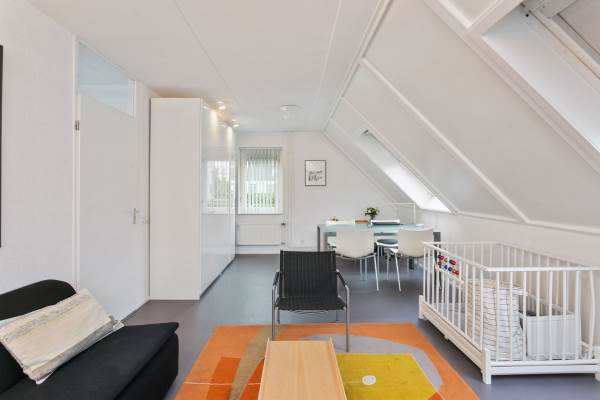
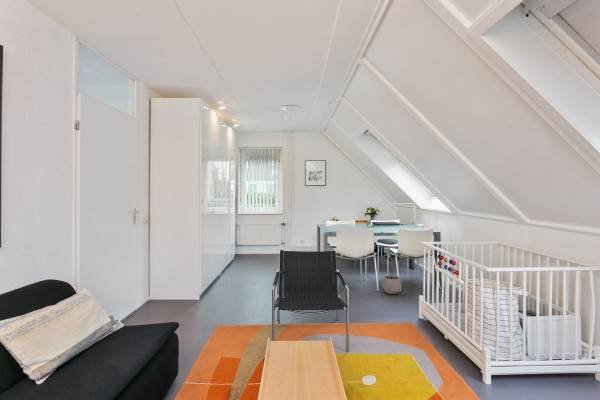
+ plant pot [381,269,402,295]
